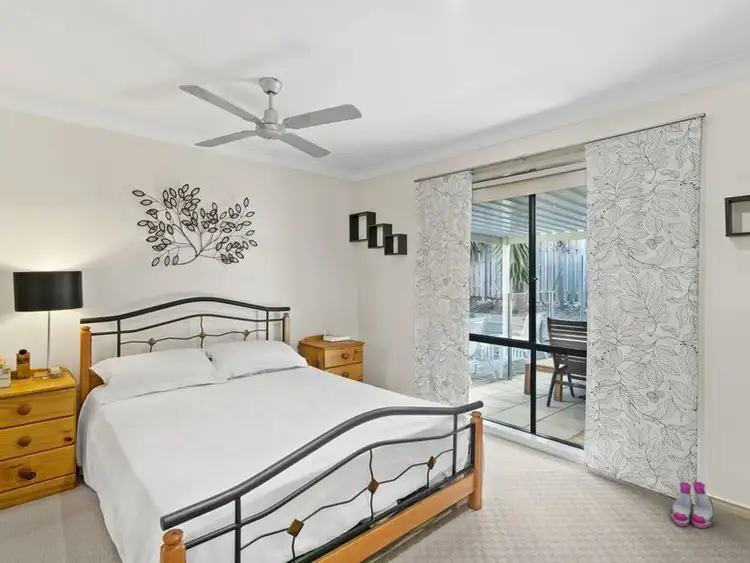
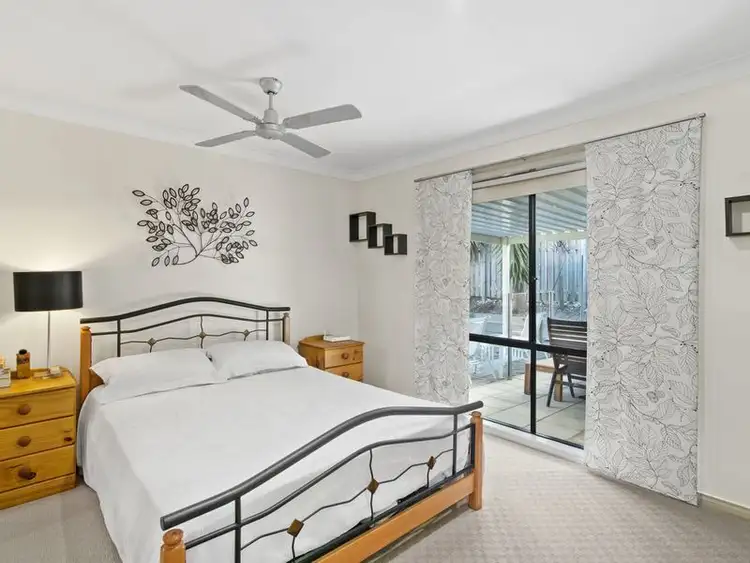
- boots [670,481,715,529]
